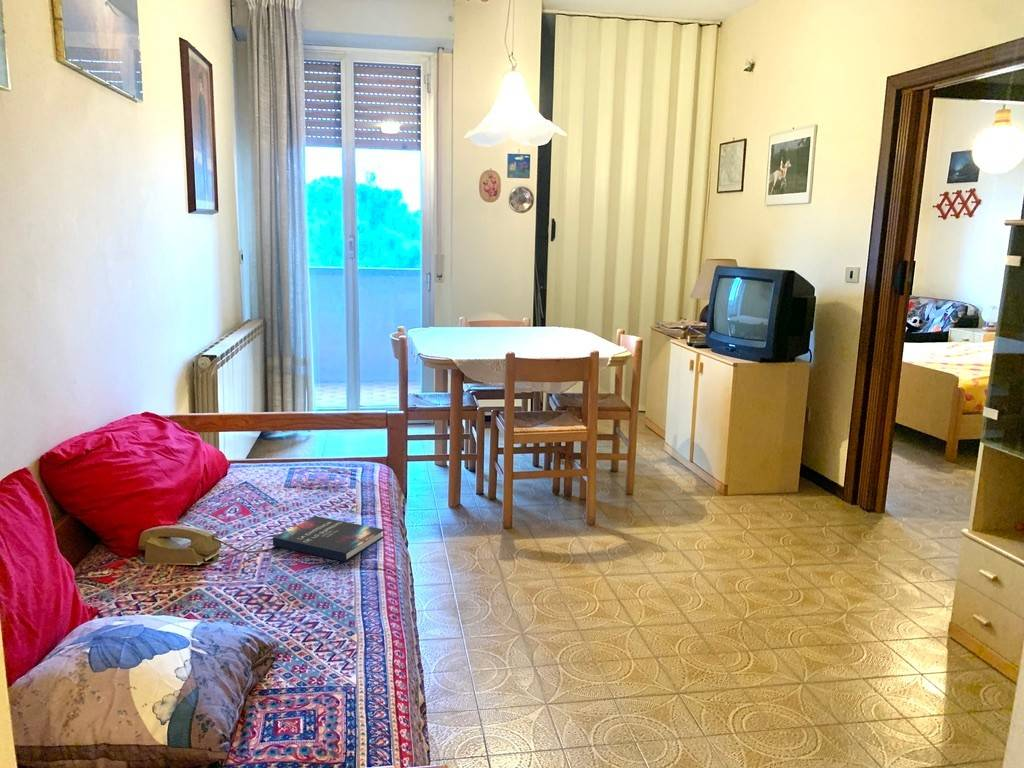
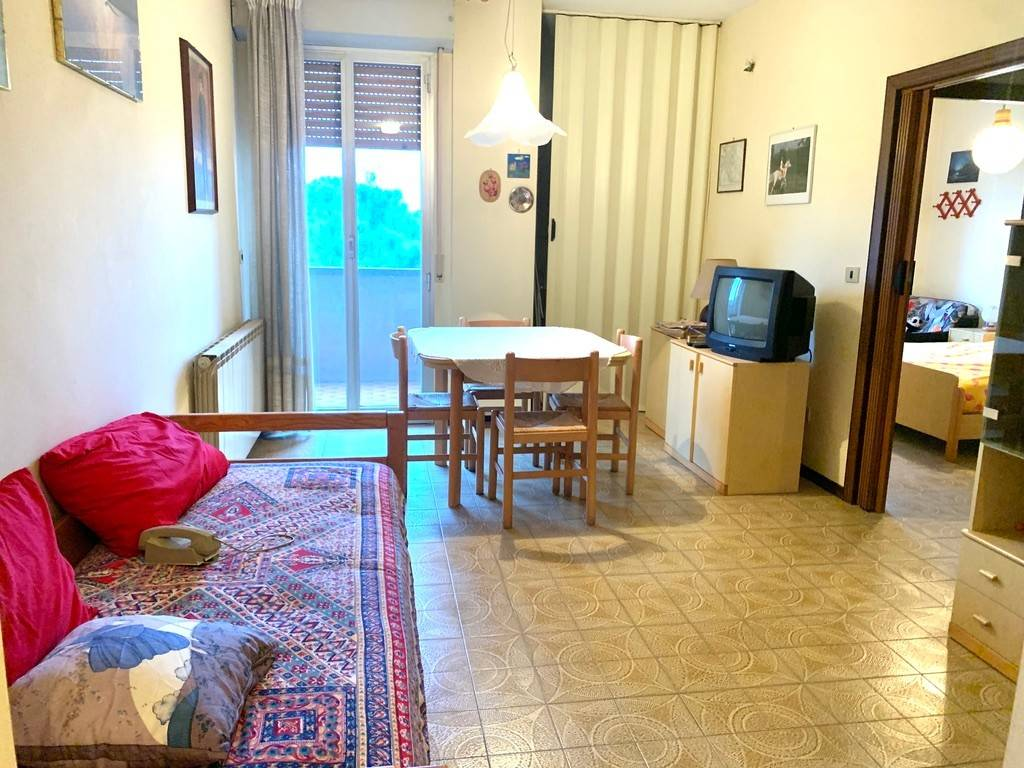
- hardback book [272,515,385,563]
